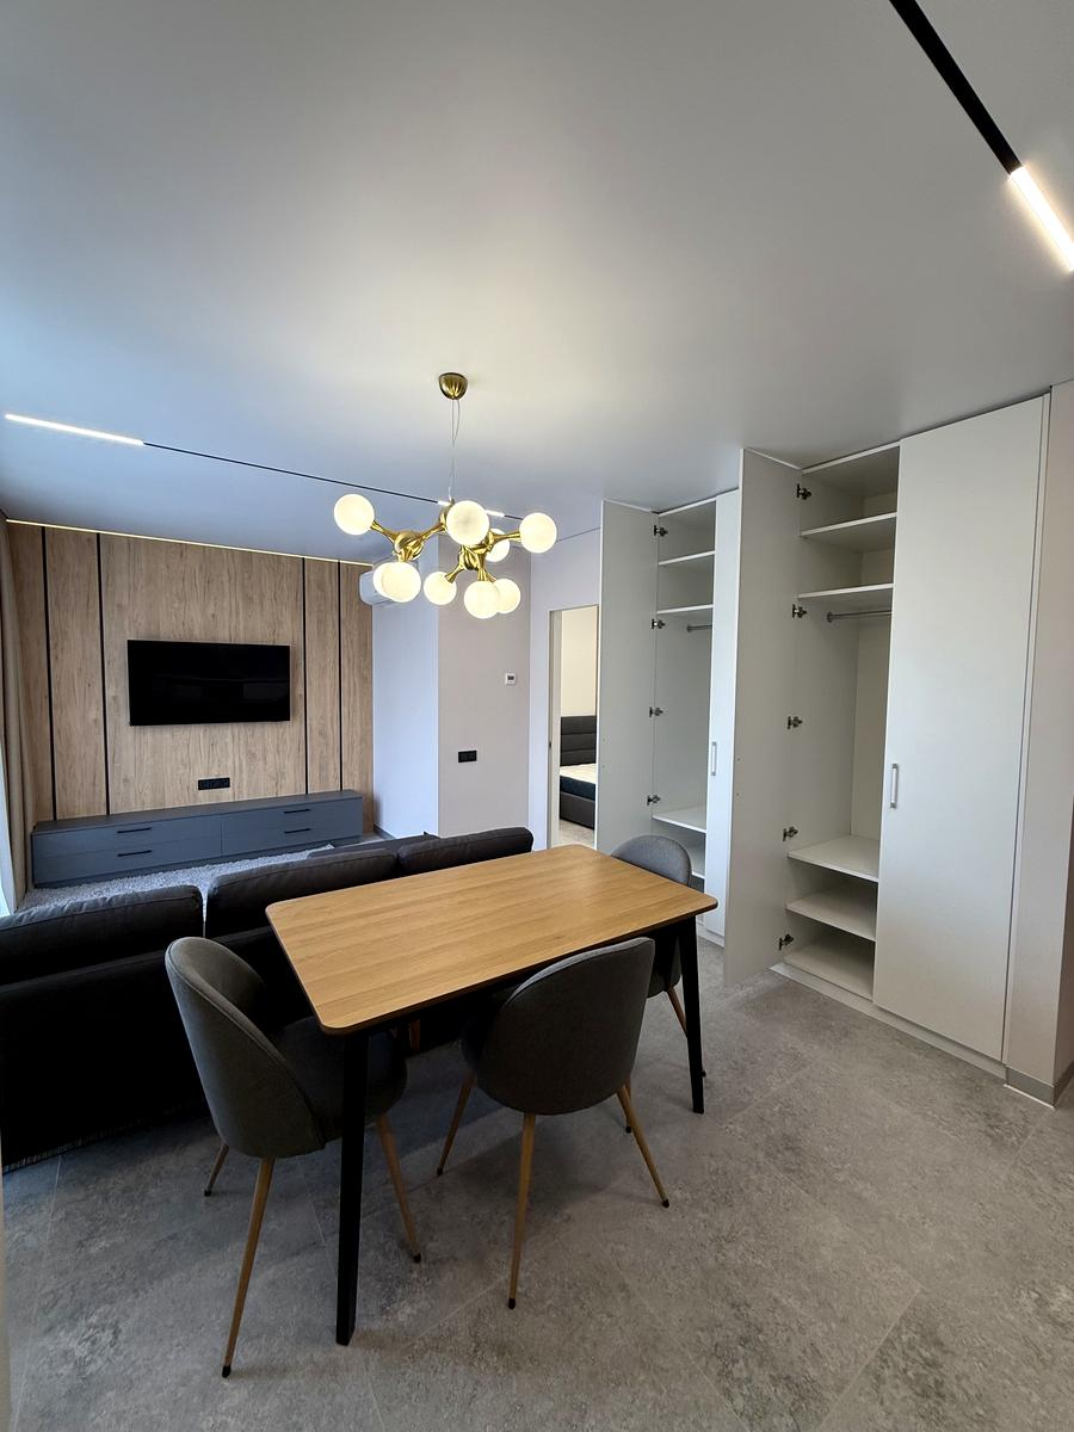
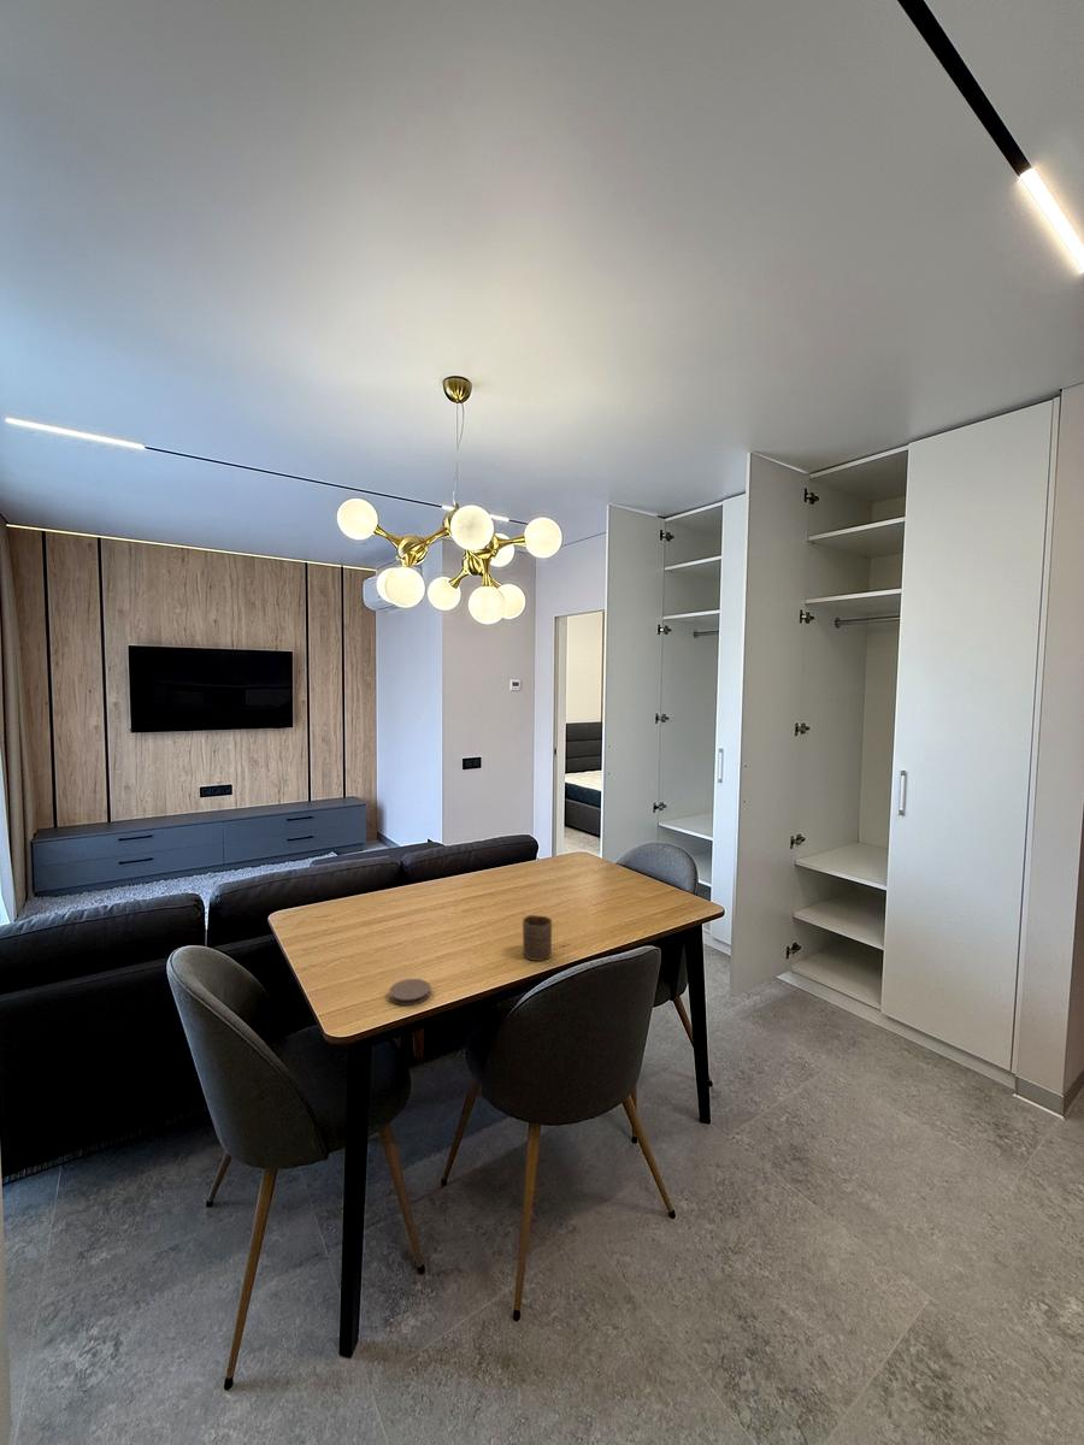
+ coaster [388,978,431,1007]
+ cup [522,914,553,962]
